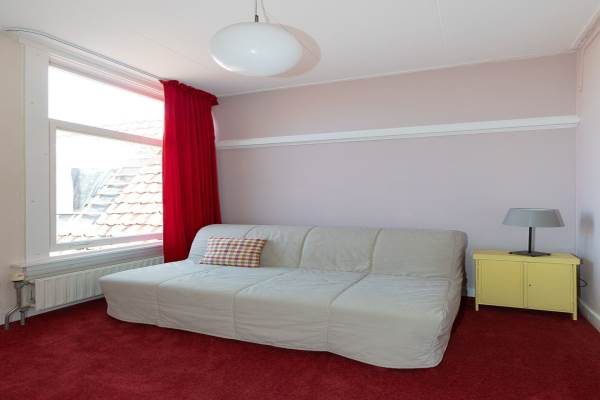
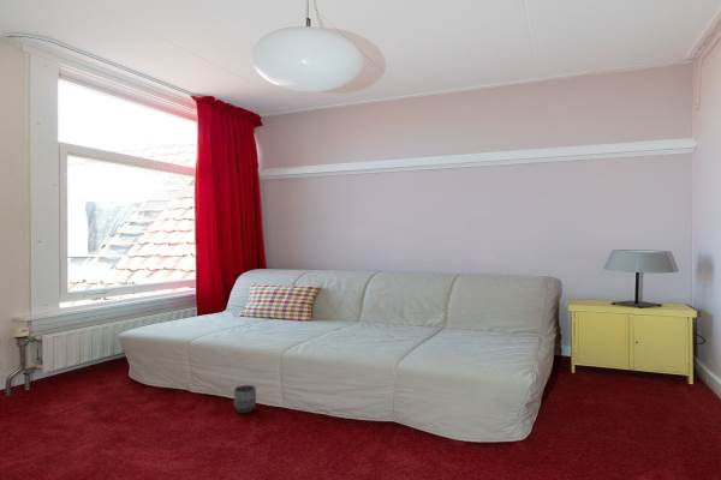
+ planter [233,384,257,414]
